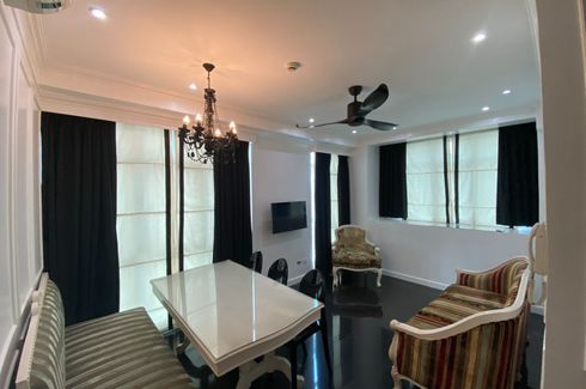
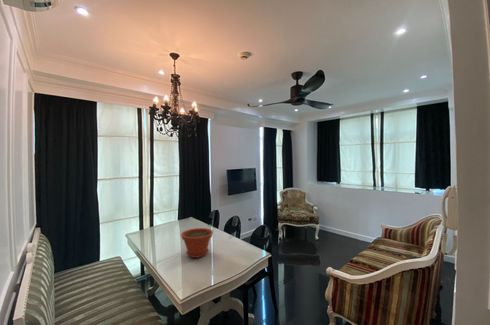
+ plant pot [180,227,214,259]
